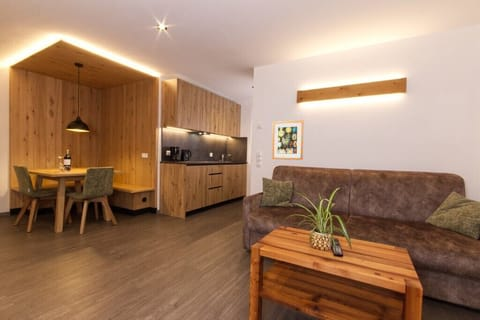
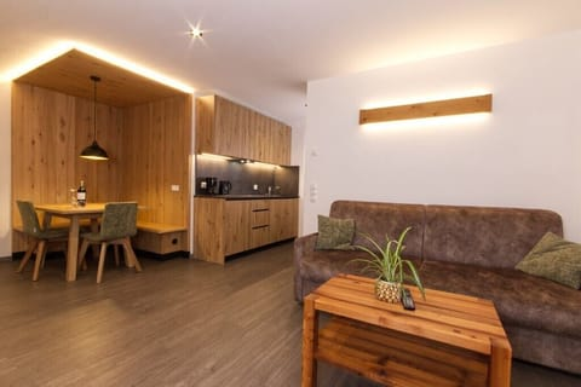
- wall art [271,119,304,161]
